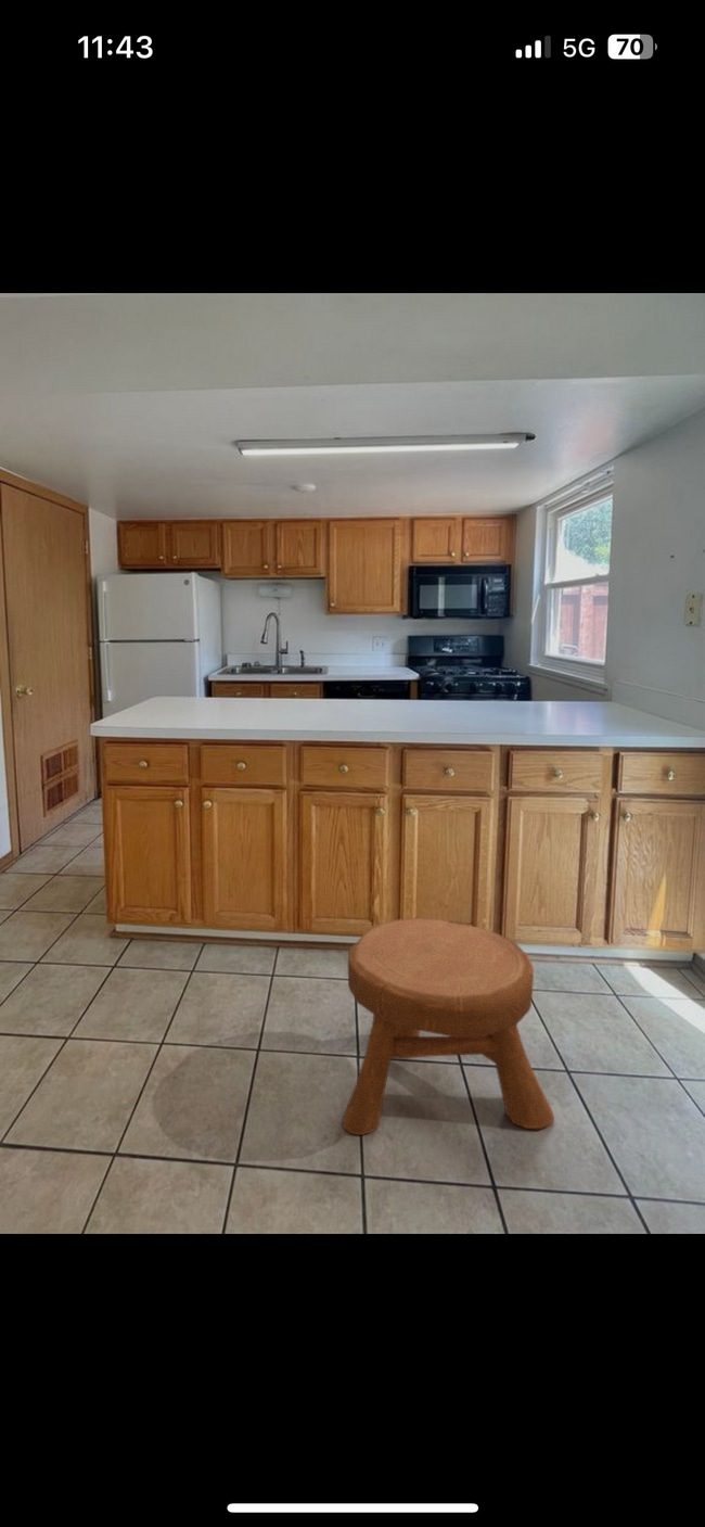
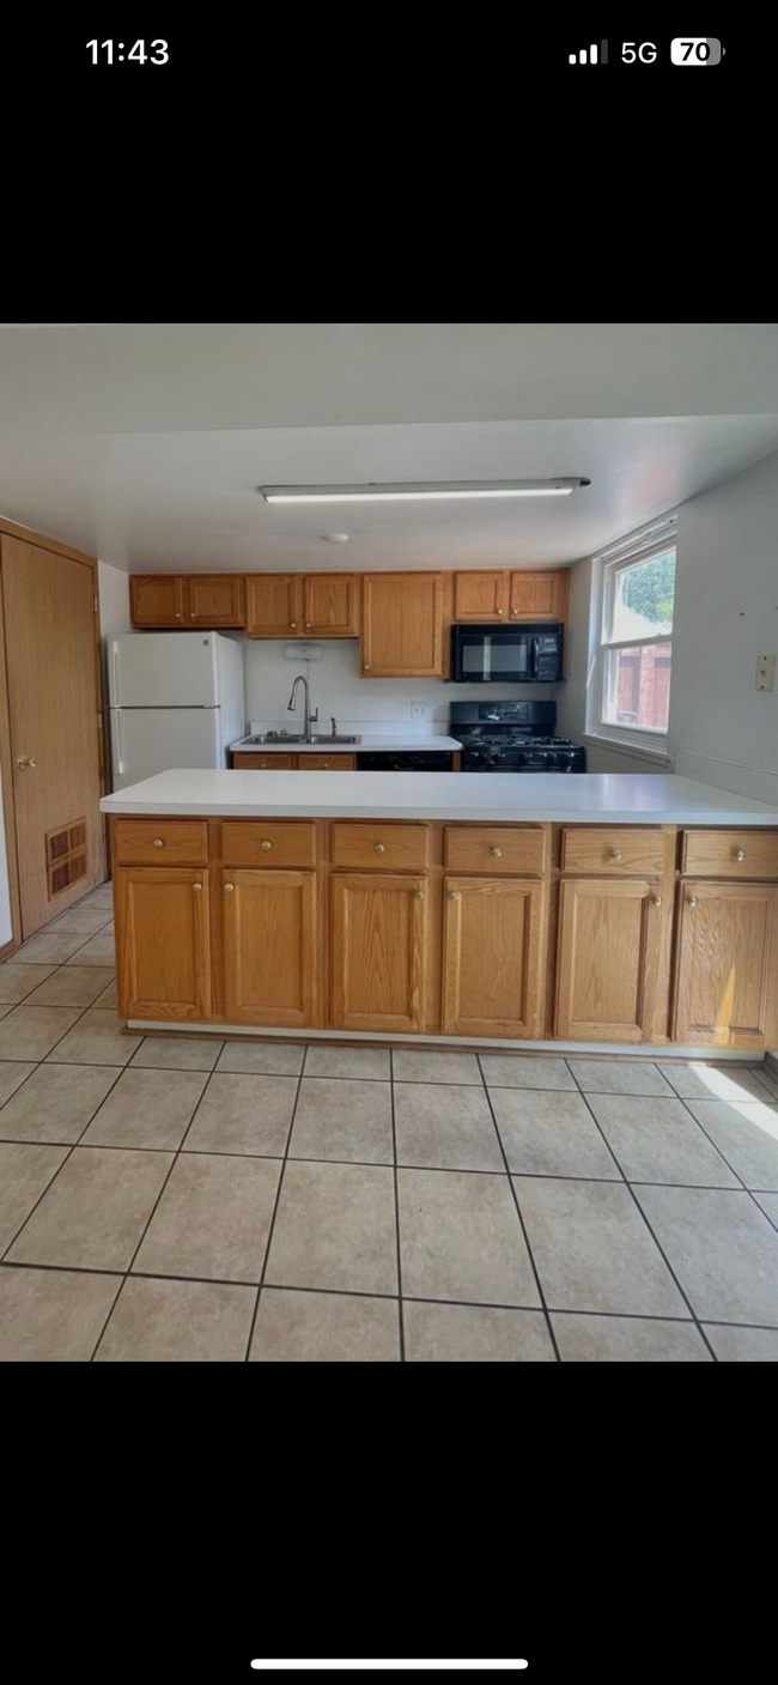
- stool [342,917,555,1136]
